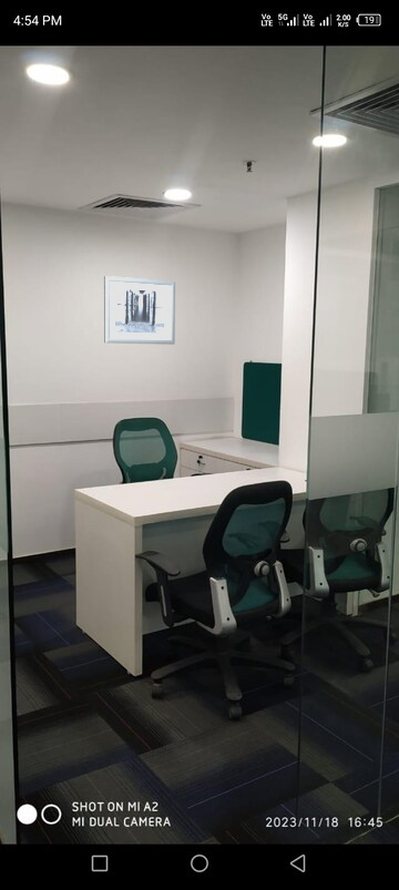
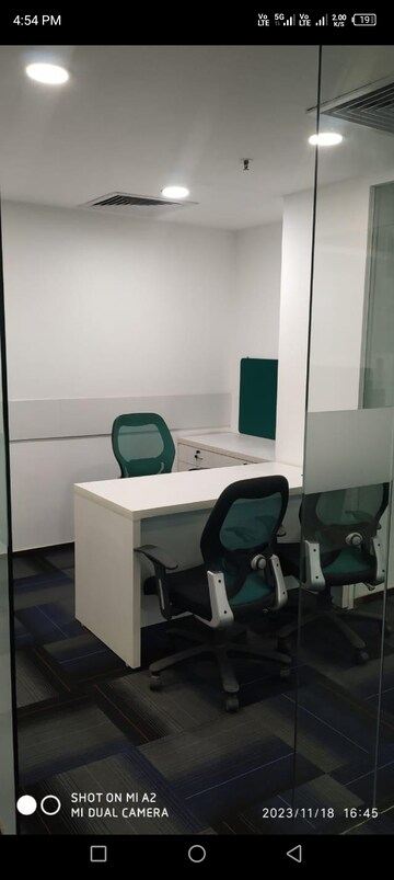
- wall art [103,275,176,346]
